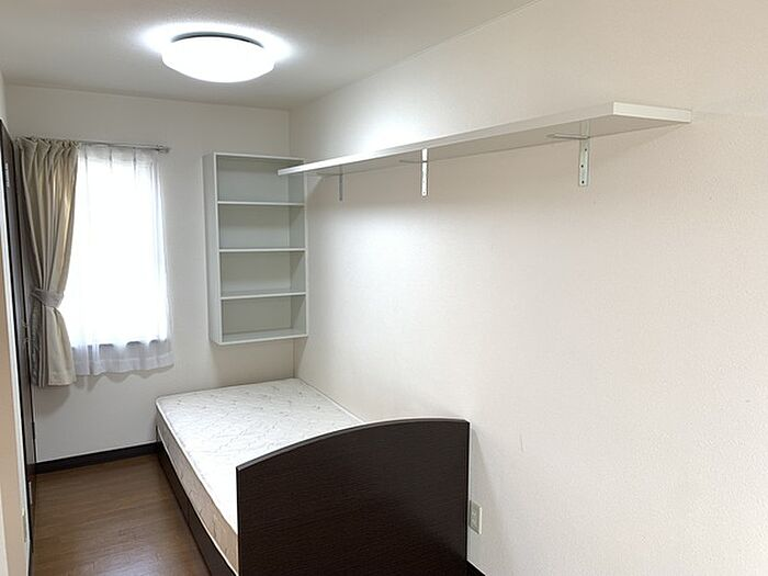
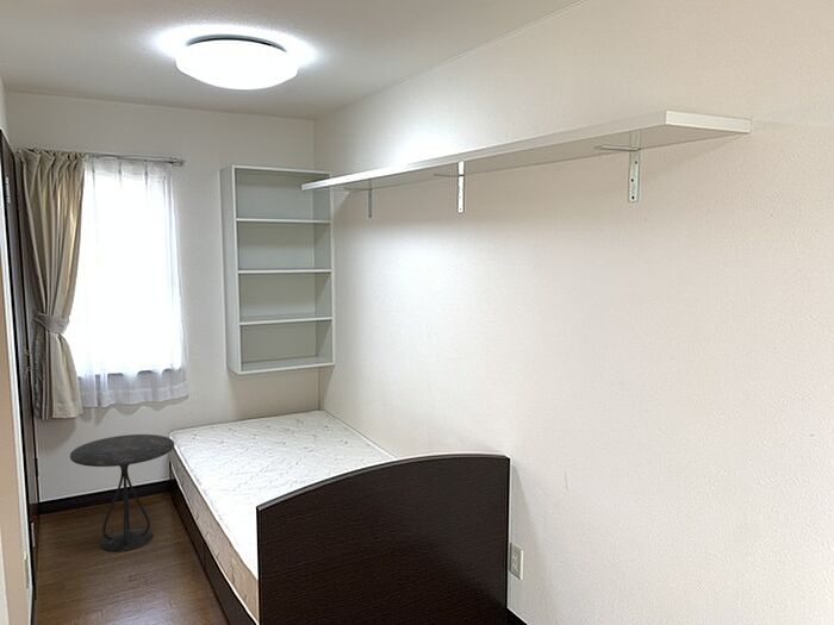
+ side table [69,433,176,552]
